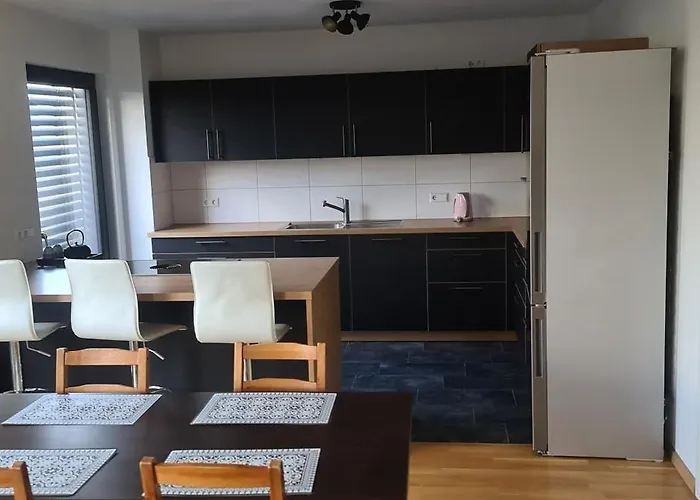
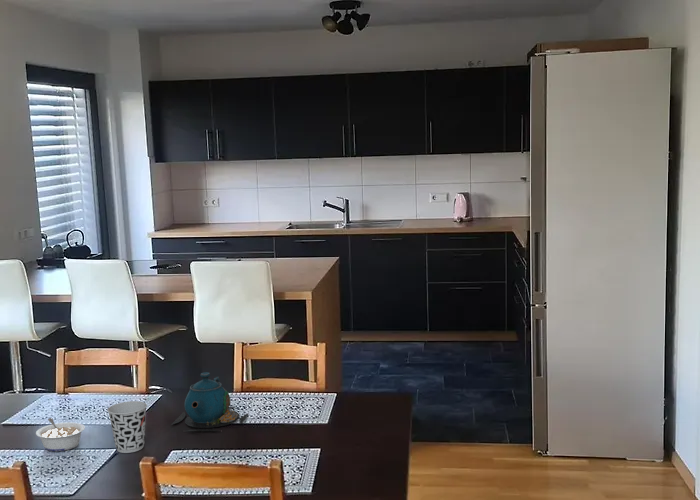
+ legume [35,417,86,452]
+ cup [107,400,148,454]
+ teapot [170,371,250,432]
